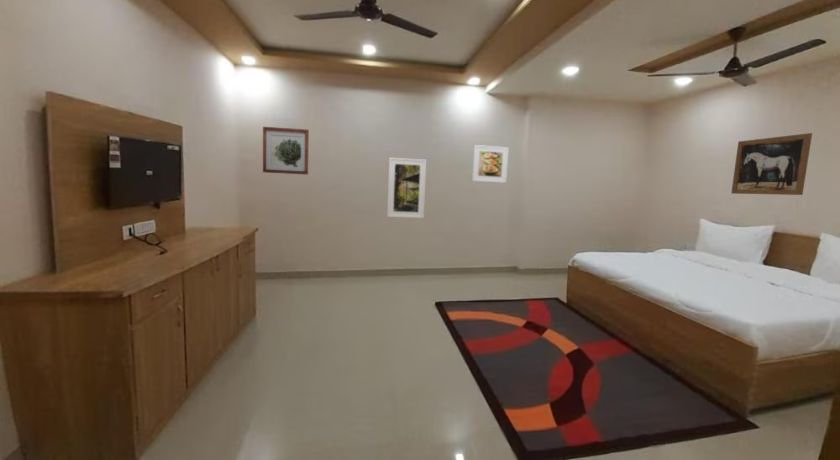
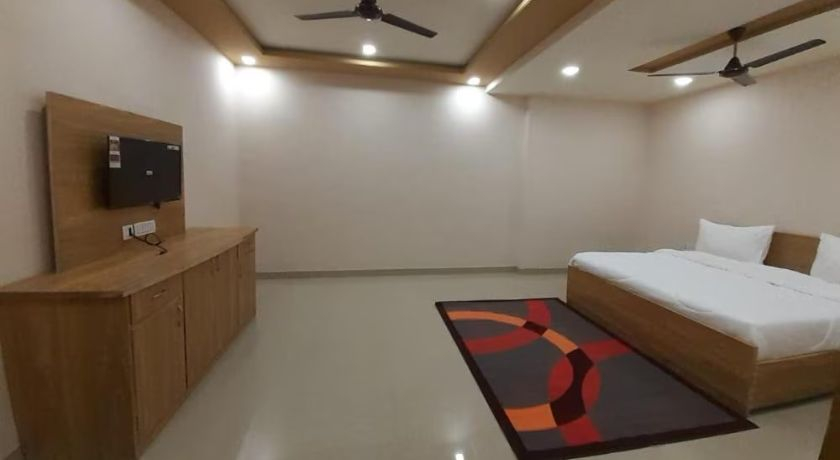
- wall art [730,132,813,196]
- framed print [386,157,427,219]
- wall art [262,126,310,176]
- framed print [471,144,510,184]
